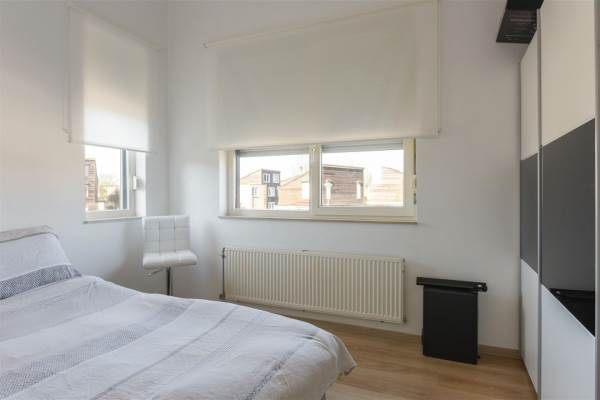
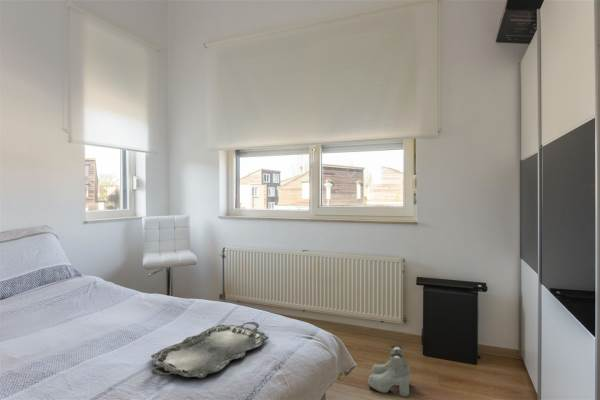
+ boots [367,345,411,398]
+ serving tray [150,321,270,379]
